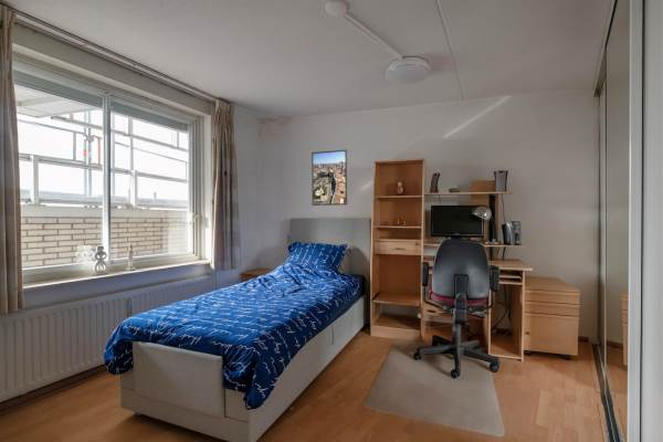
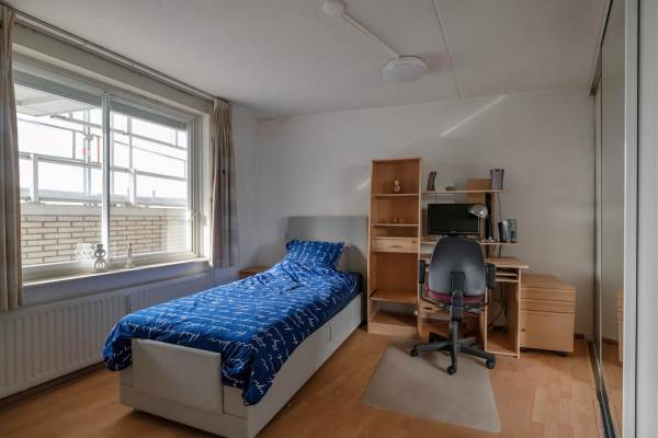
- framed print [311,149,348,207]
